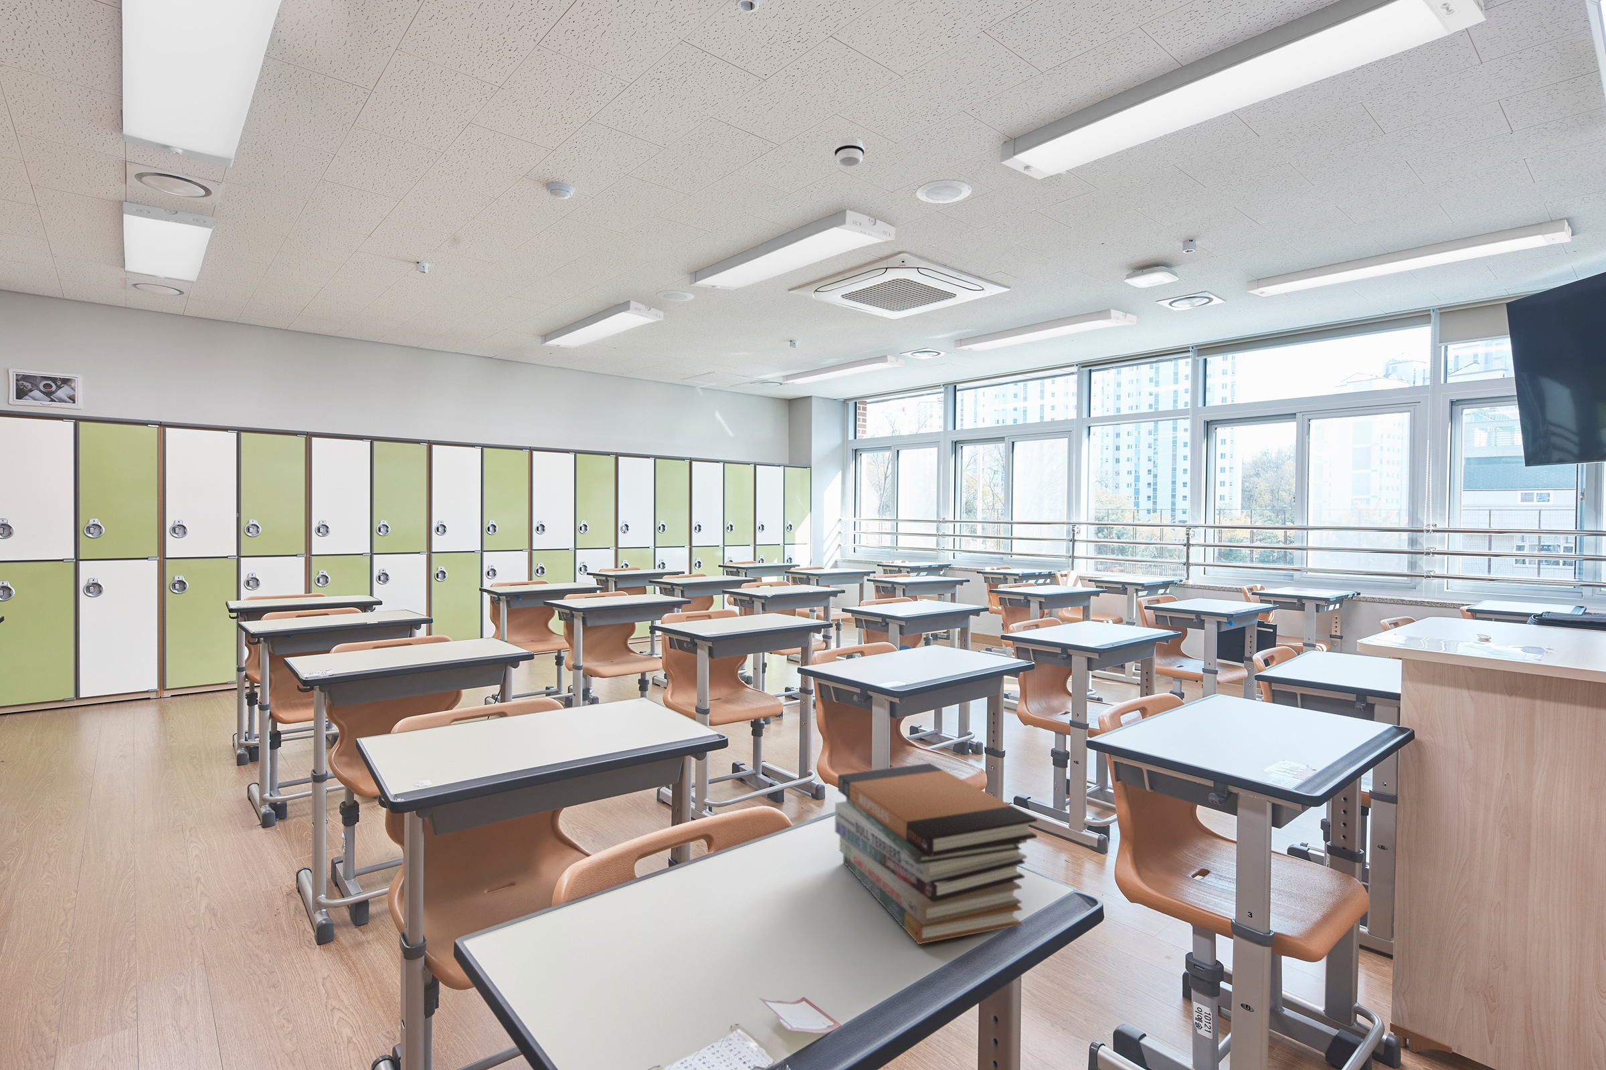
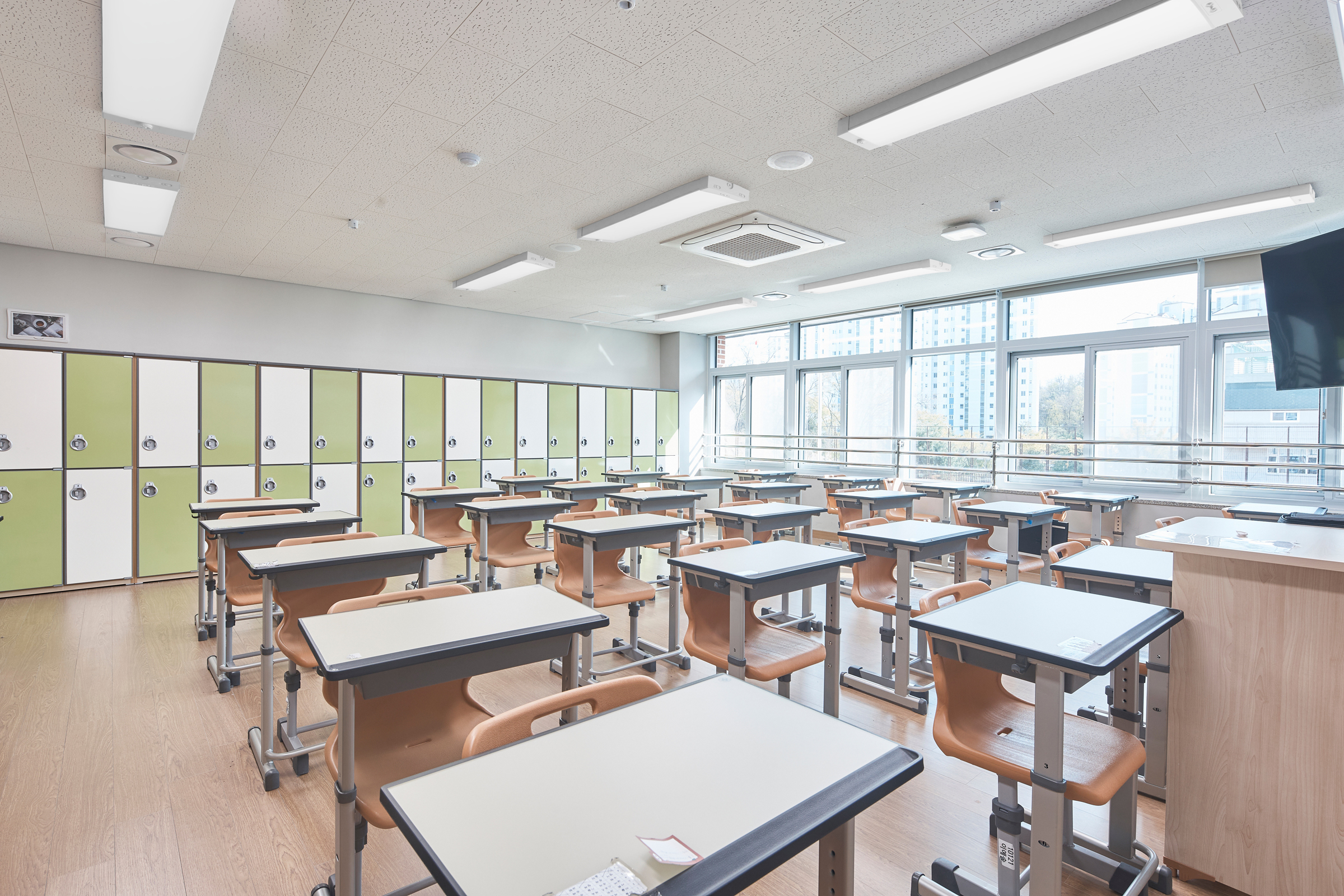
- smoke detector [834,137,865,167]
- book stack [834,762,1038,945]
